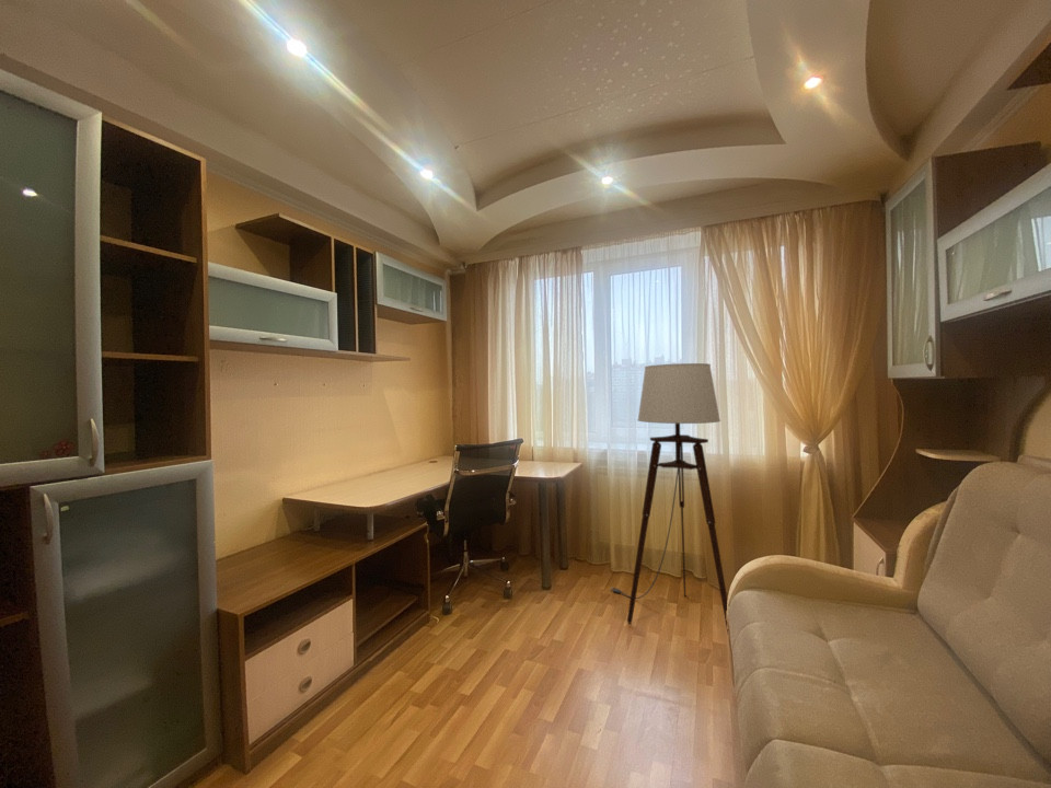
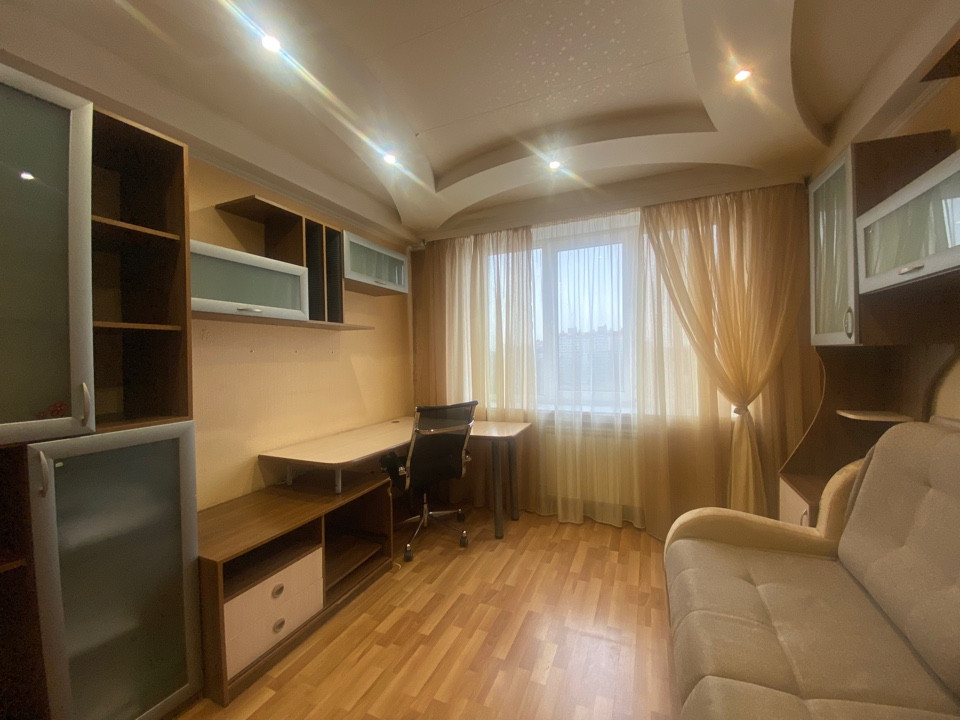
- floor lamp [610,362,729,634]
